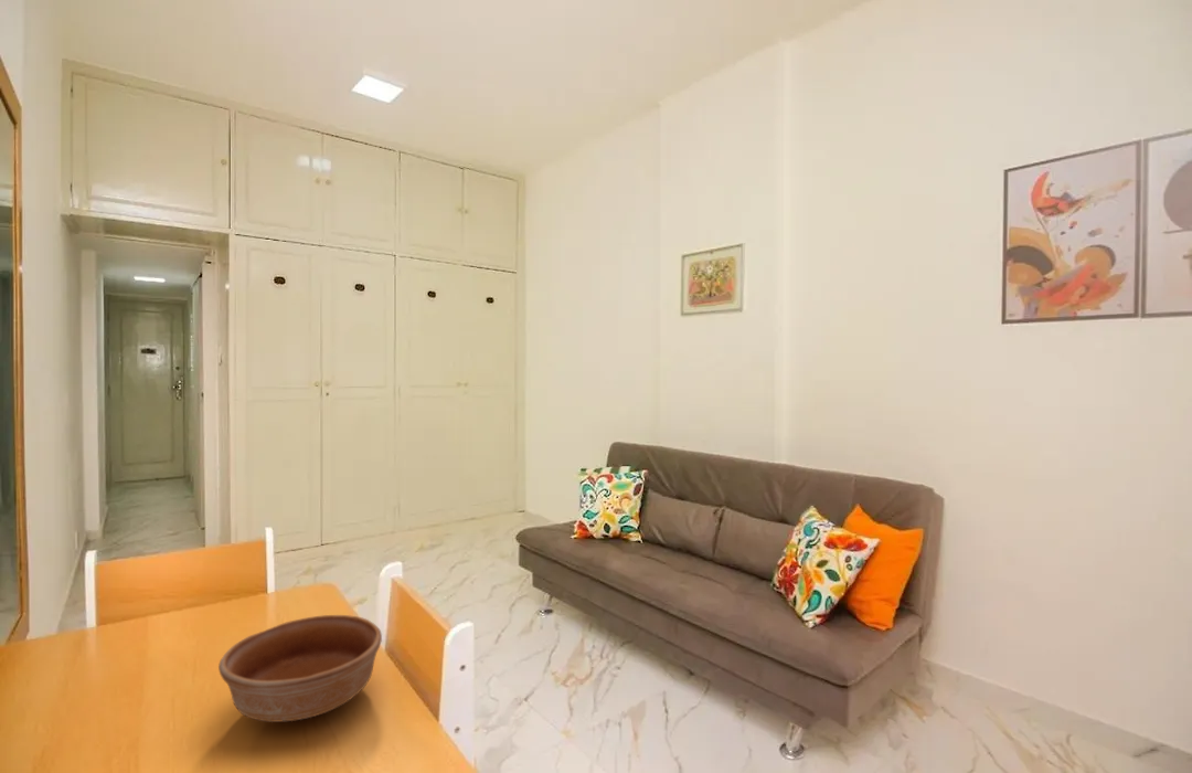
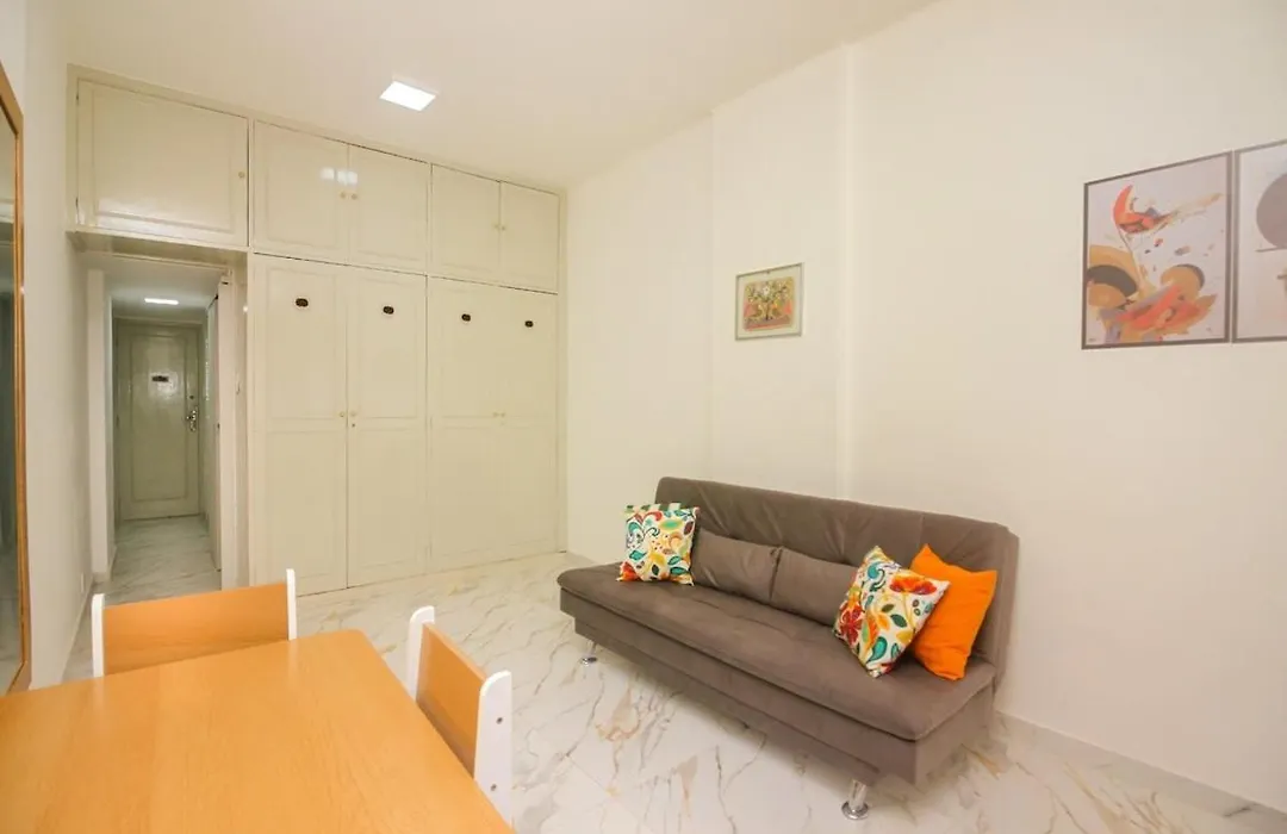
- bowl [217,614,383,723]
